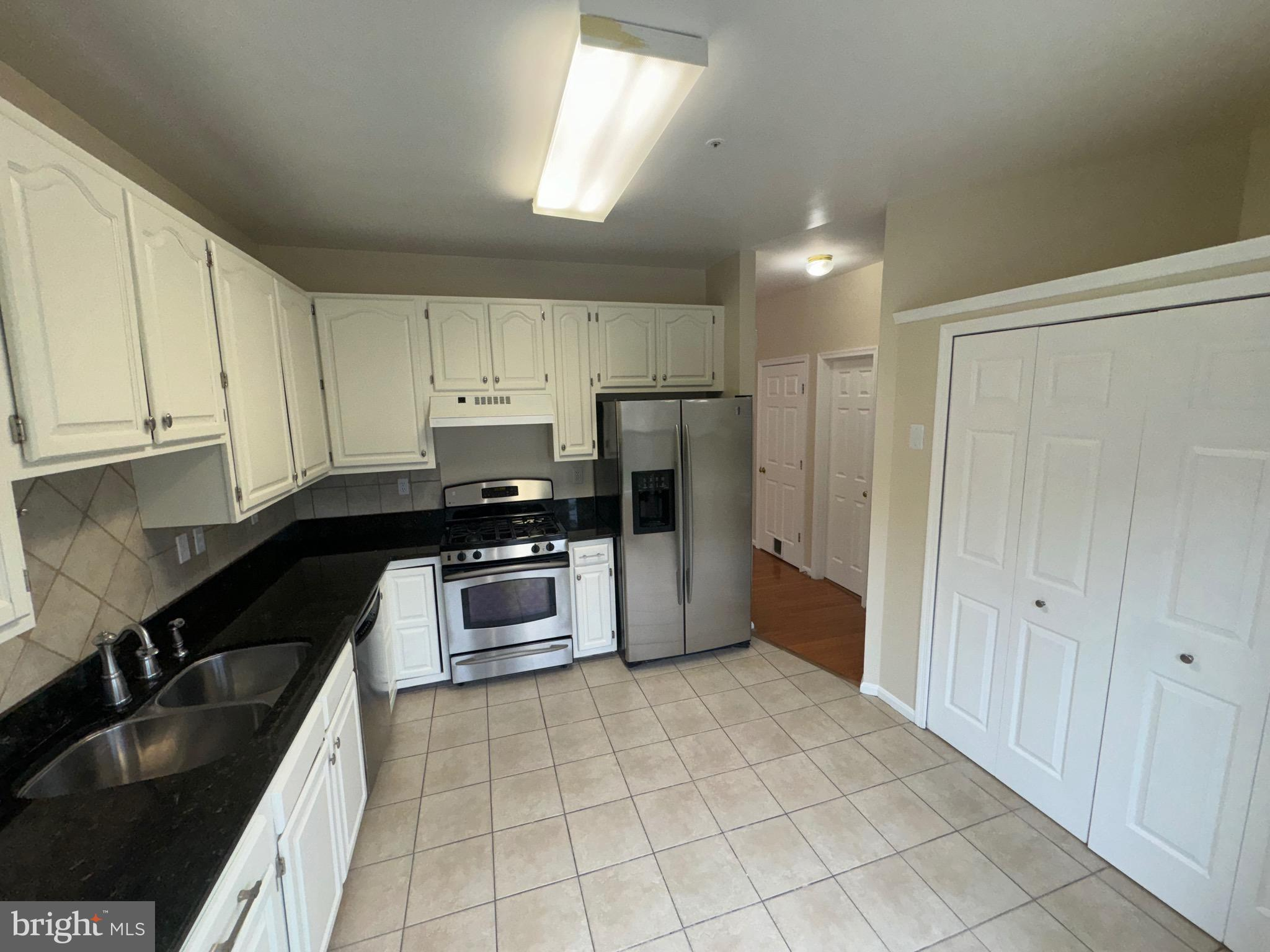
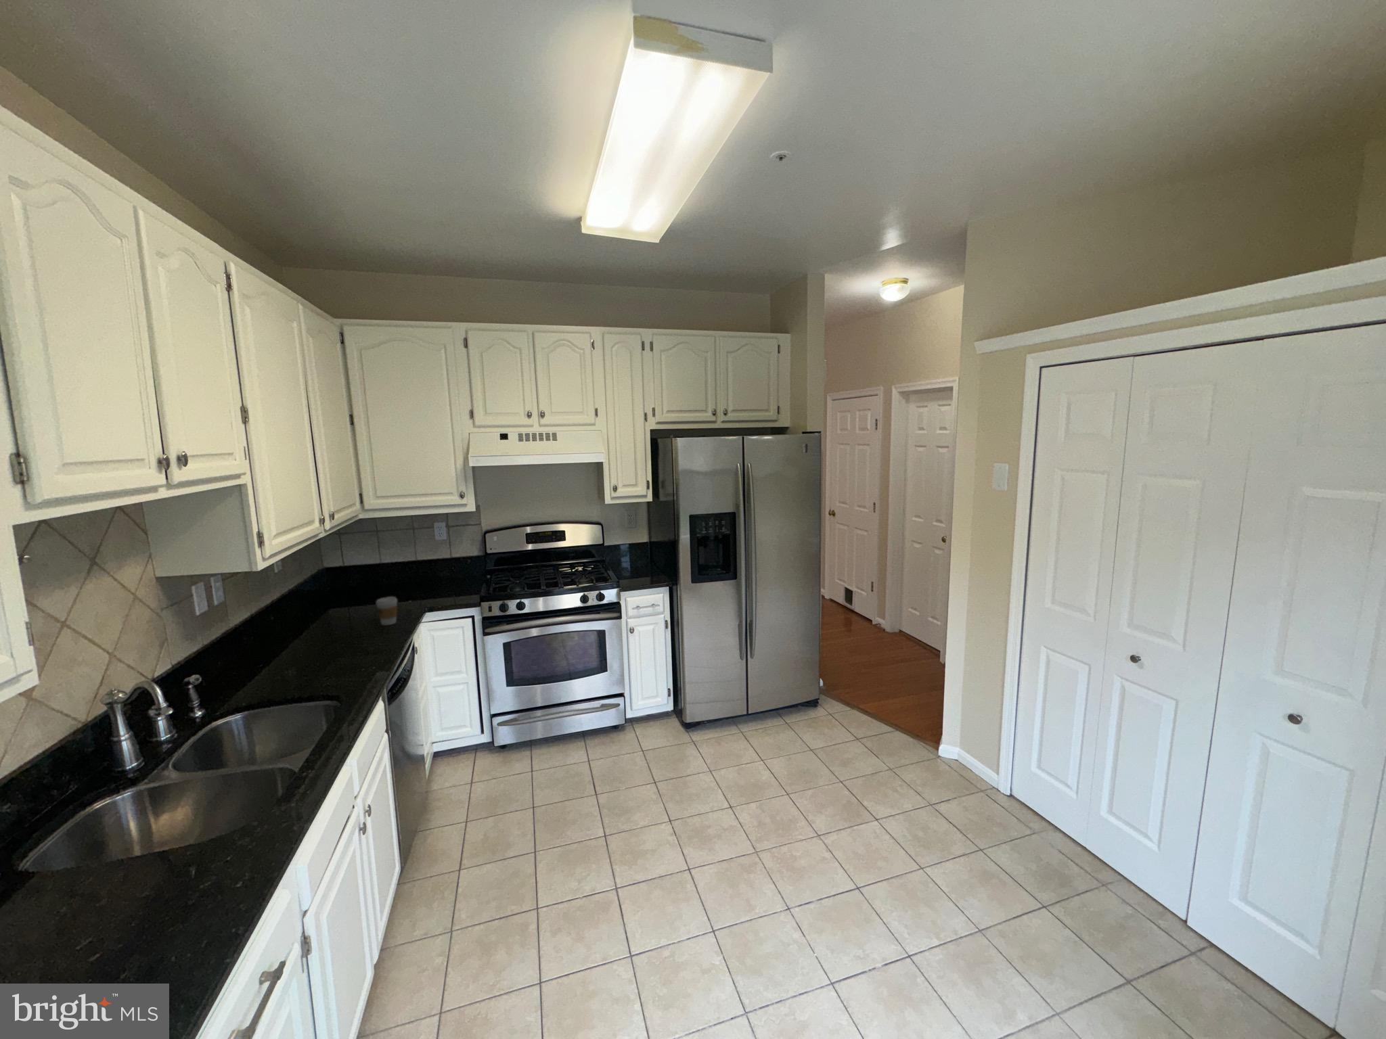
+ coffee cup [375,596,398,625]
